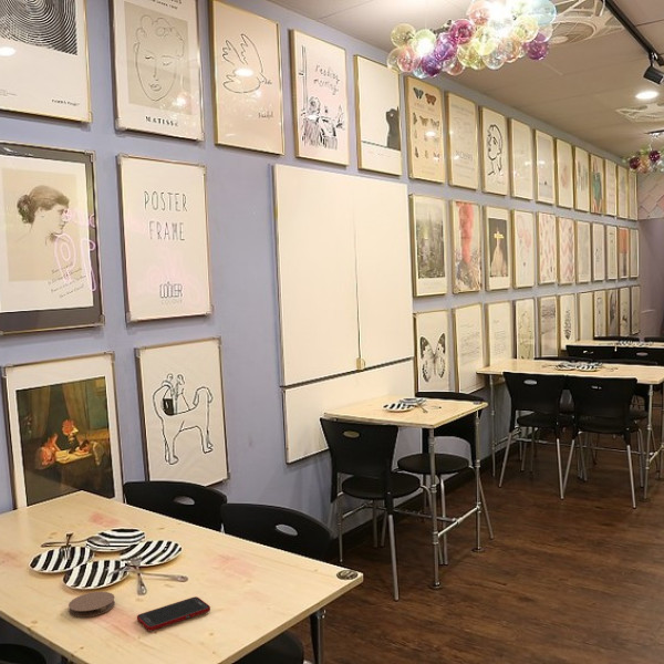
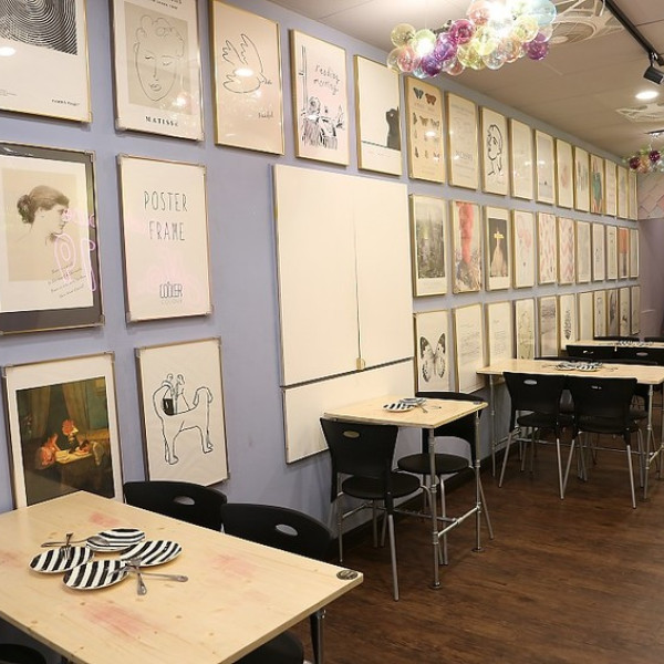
- coaster [68,591,116,619]
- cell phone [136,595,211,632]
